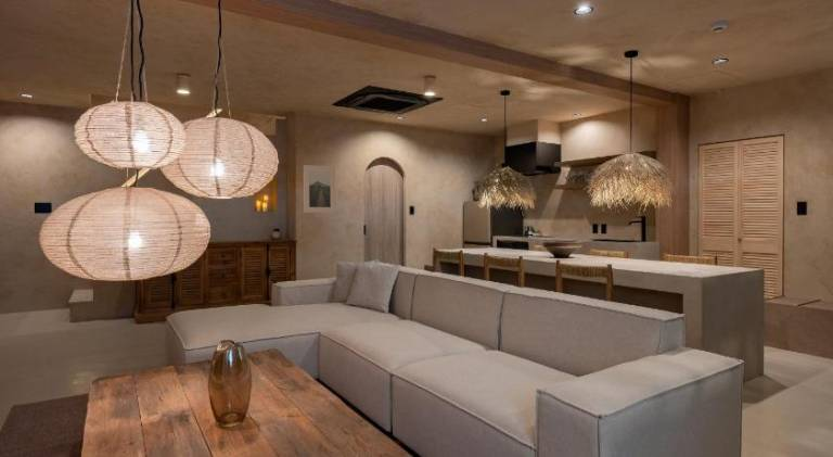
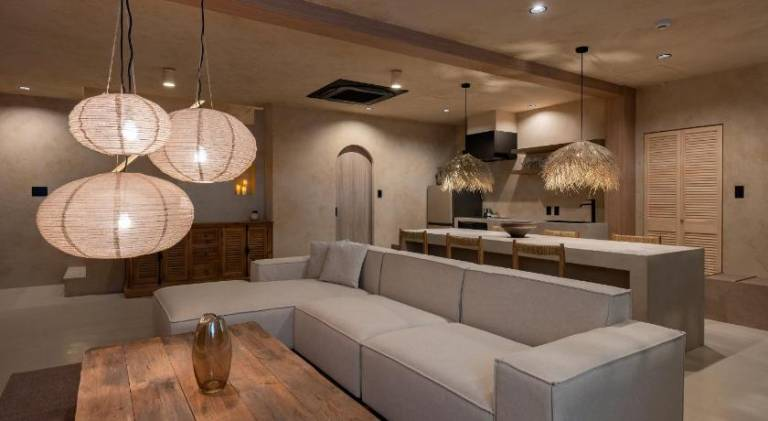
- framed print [303,164,336,214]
